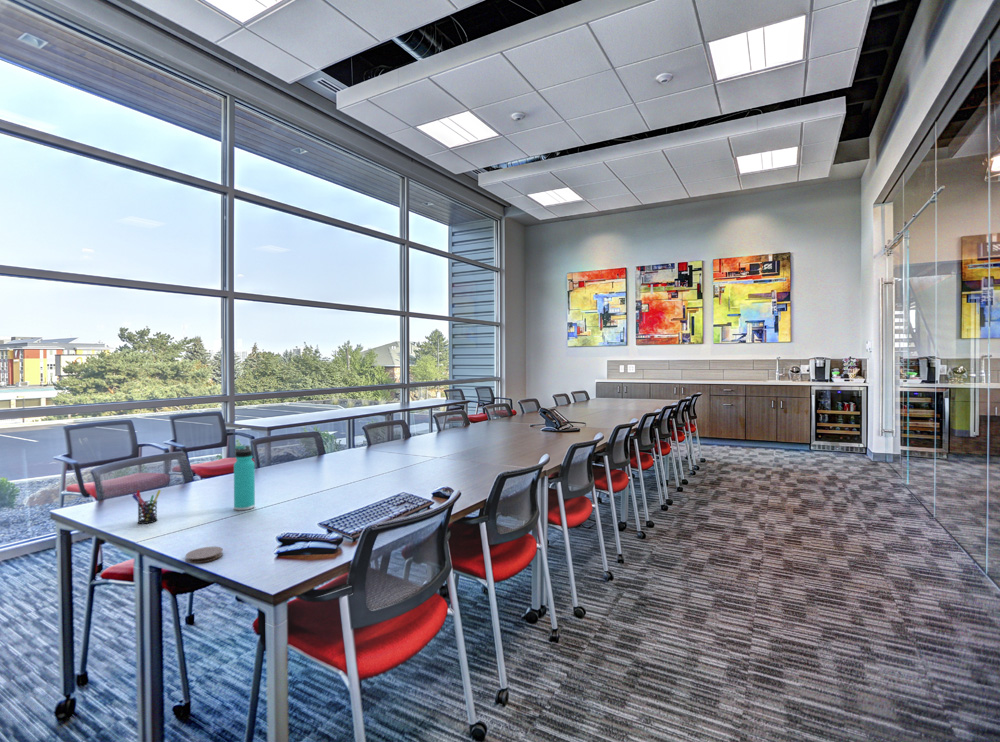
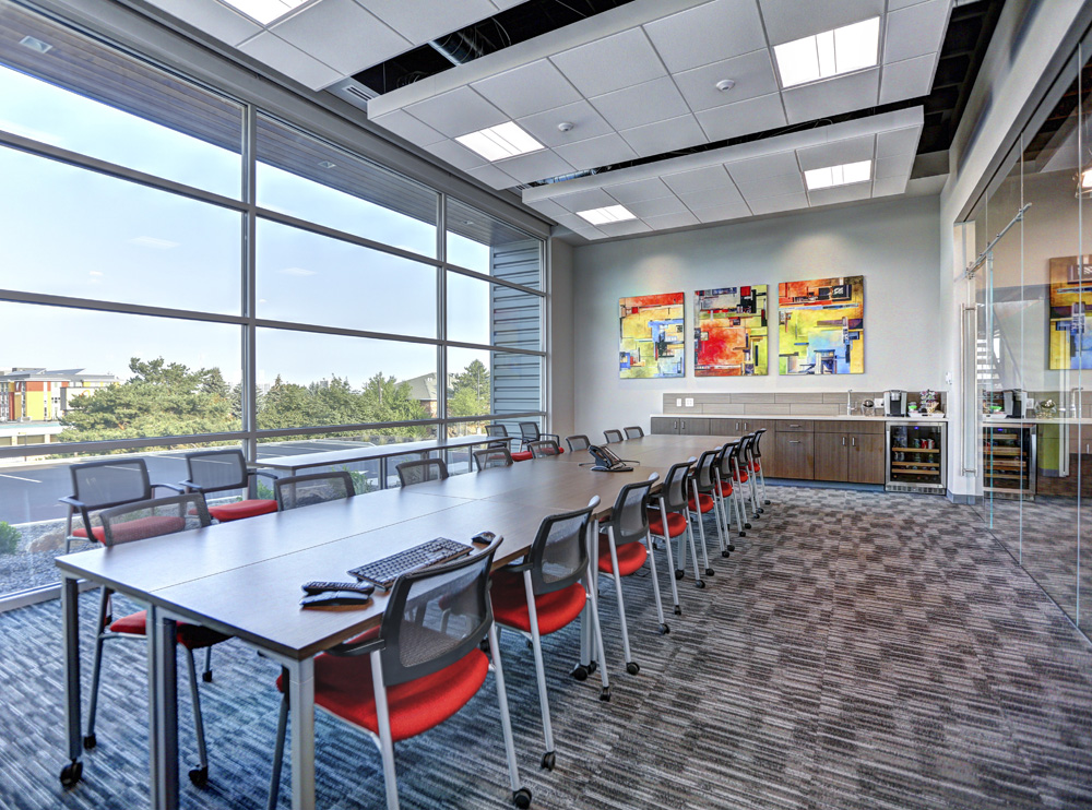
- thermos bottle [233,444,256,511]
- coaster [184,546,224,564]
- pen holder [131,489,162,525]
